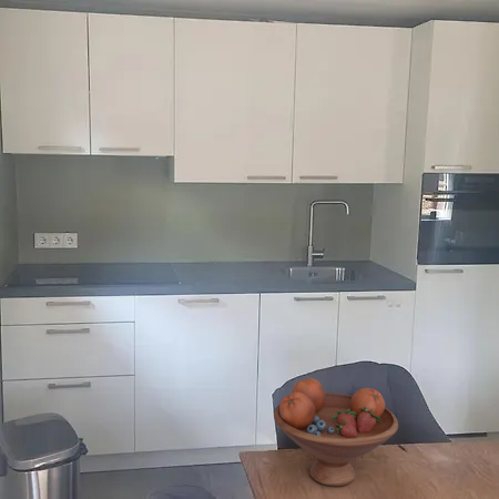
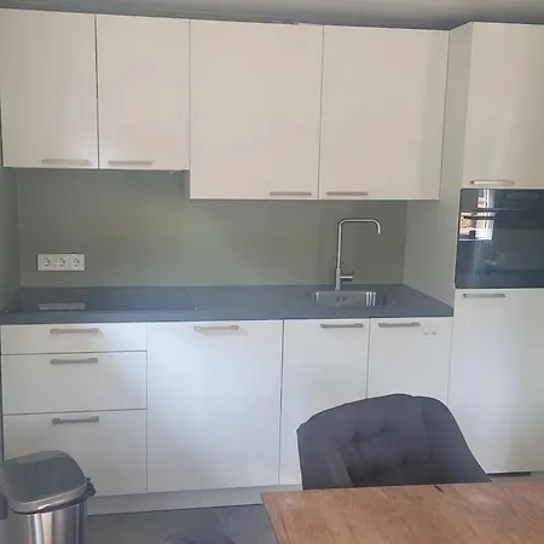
- fruit bowl [273,377,399,488]
